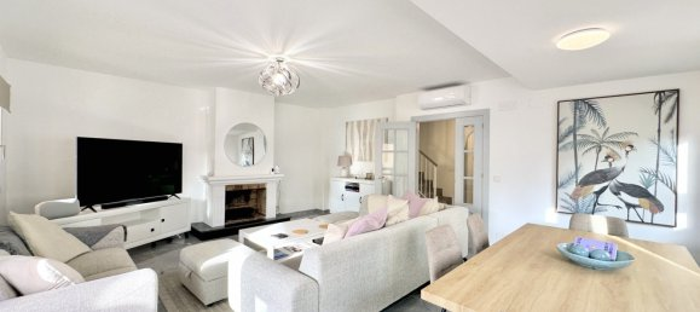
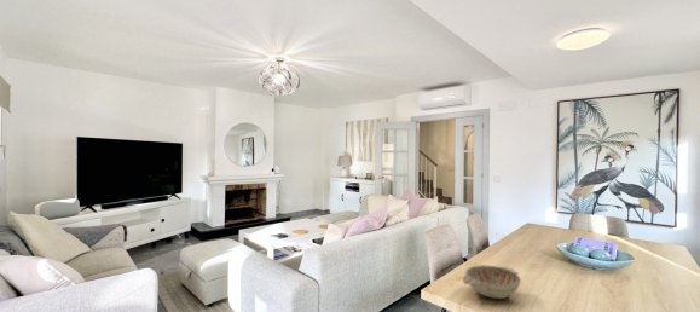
+ decorative bowl [462,264,522,300]
